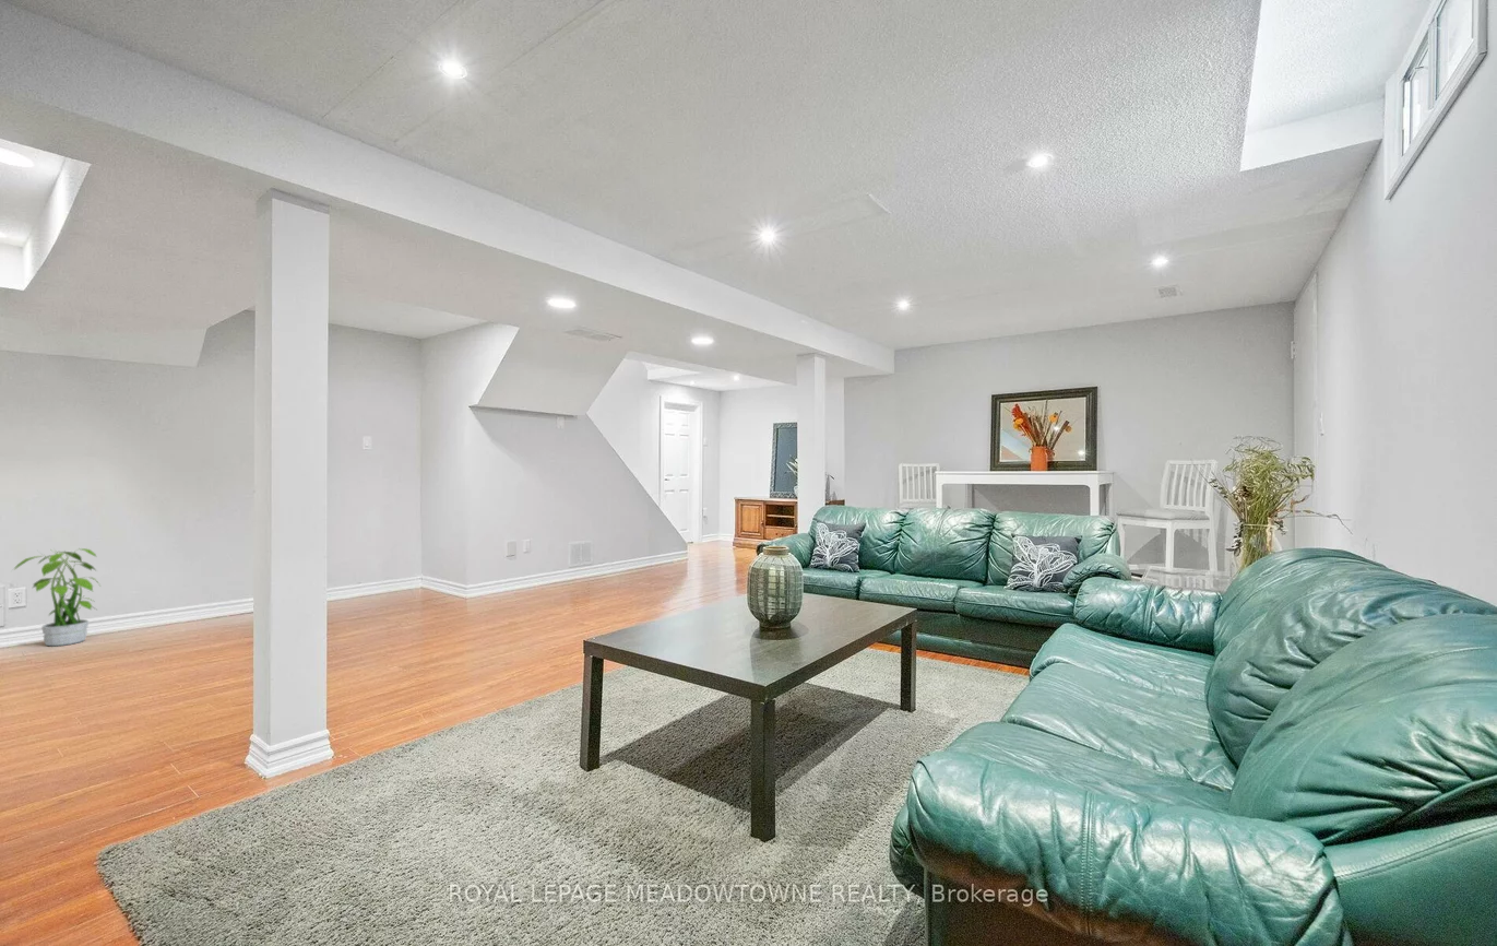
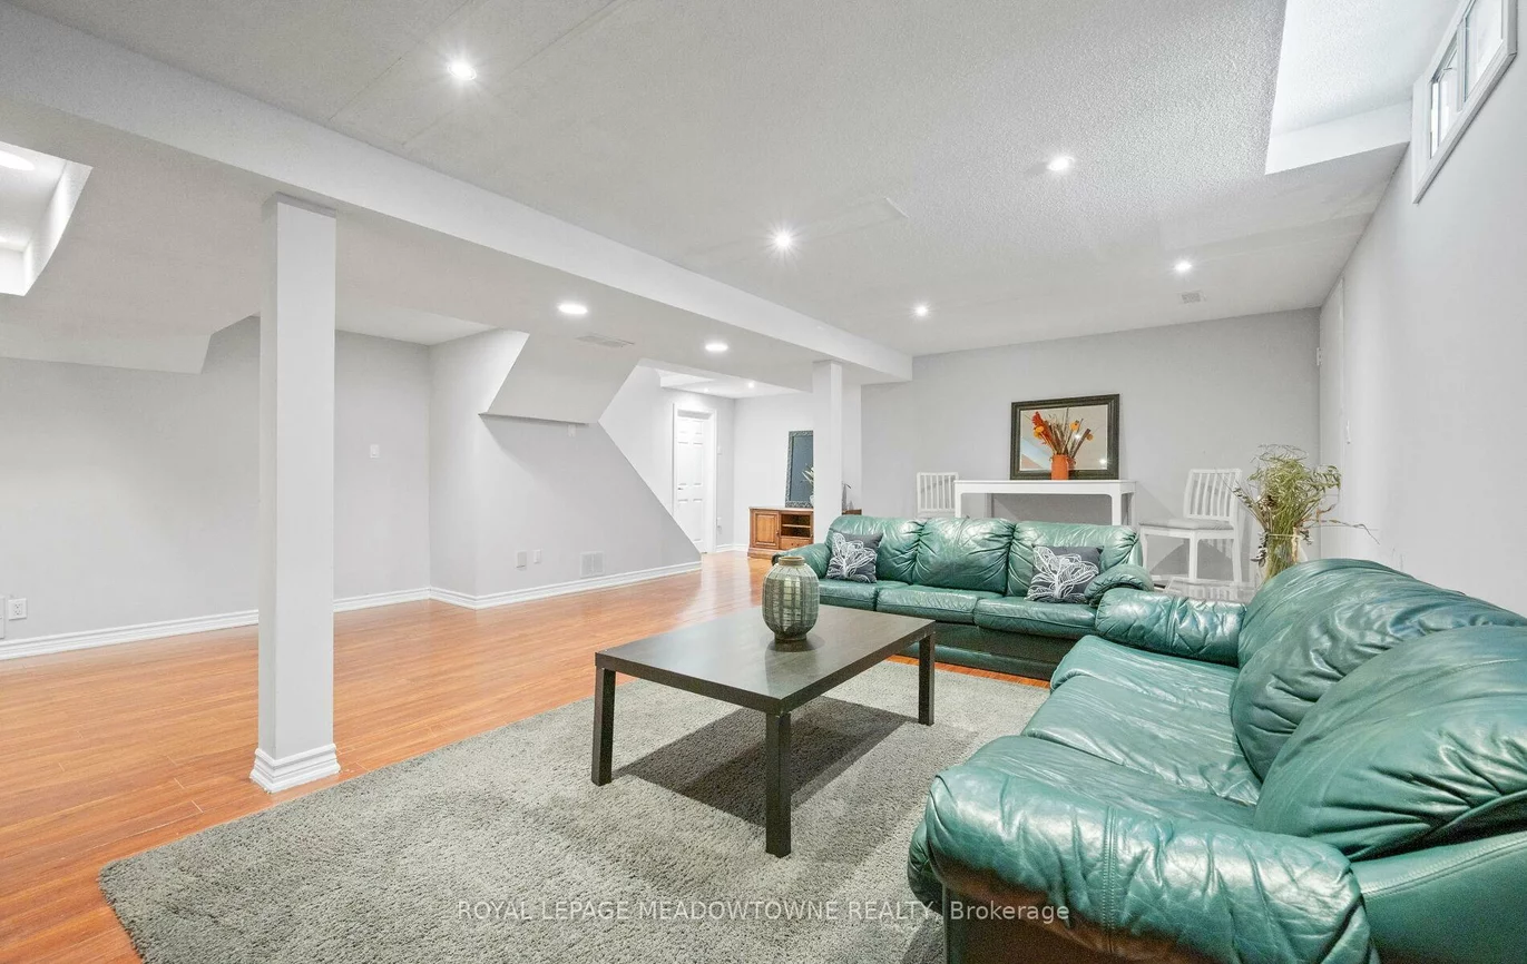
- potted plant [11,547,102,647]
